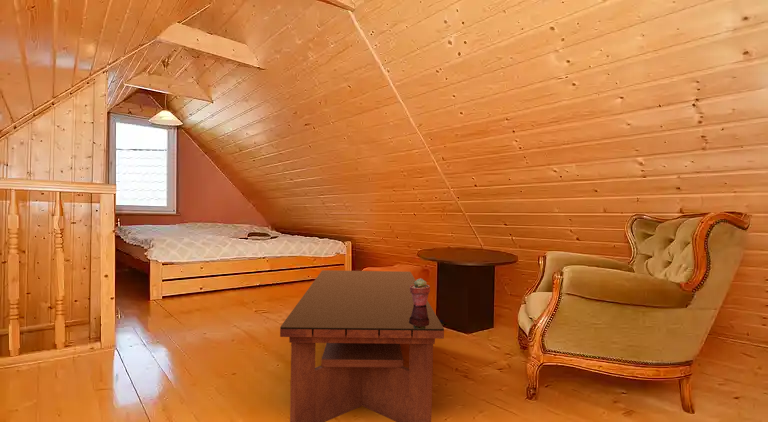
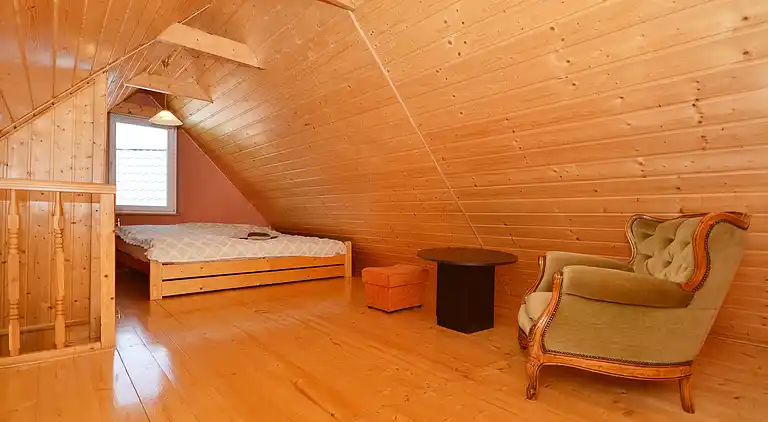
- potted succulent [410,277,431,306]
- coffee table [279,269,445,422]
